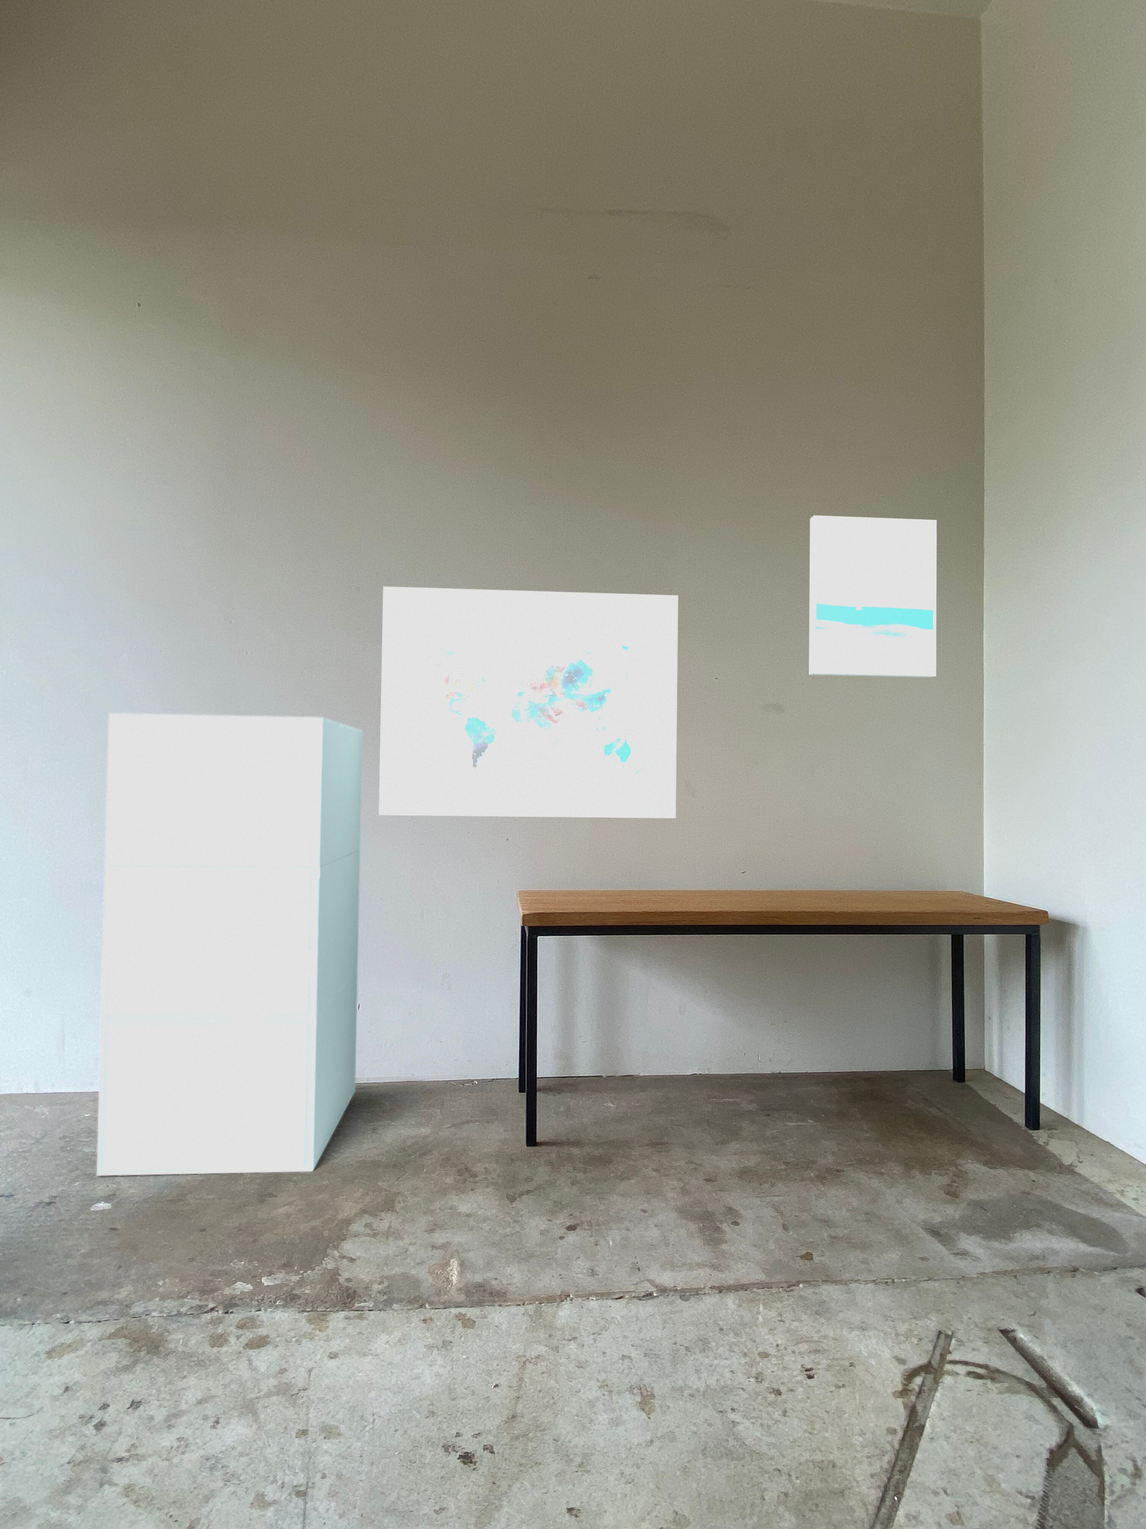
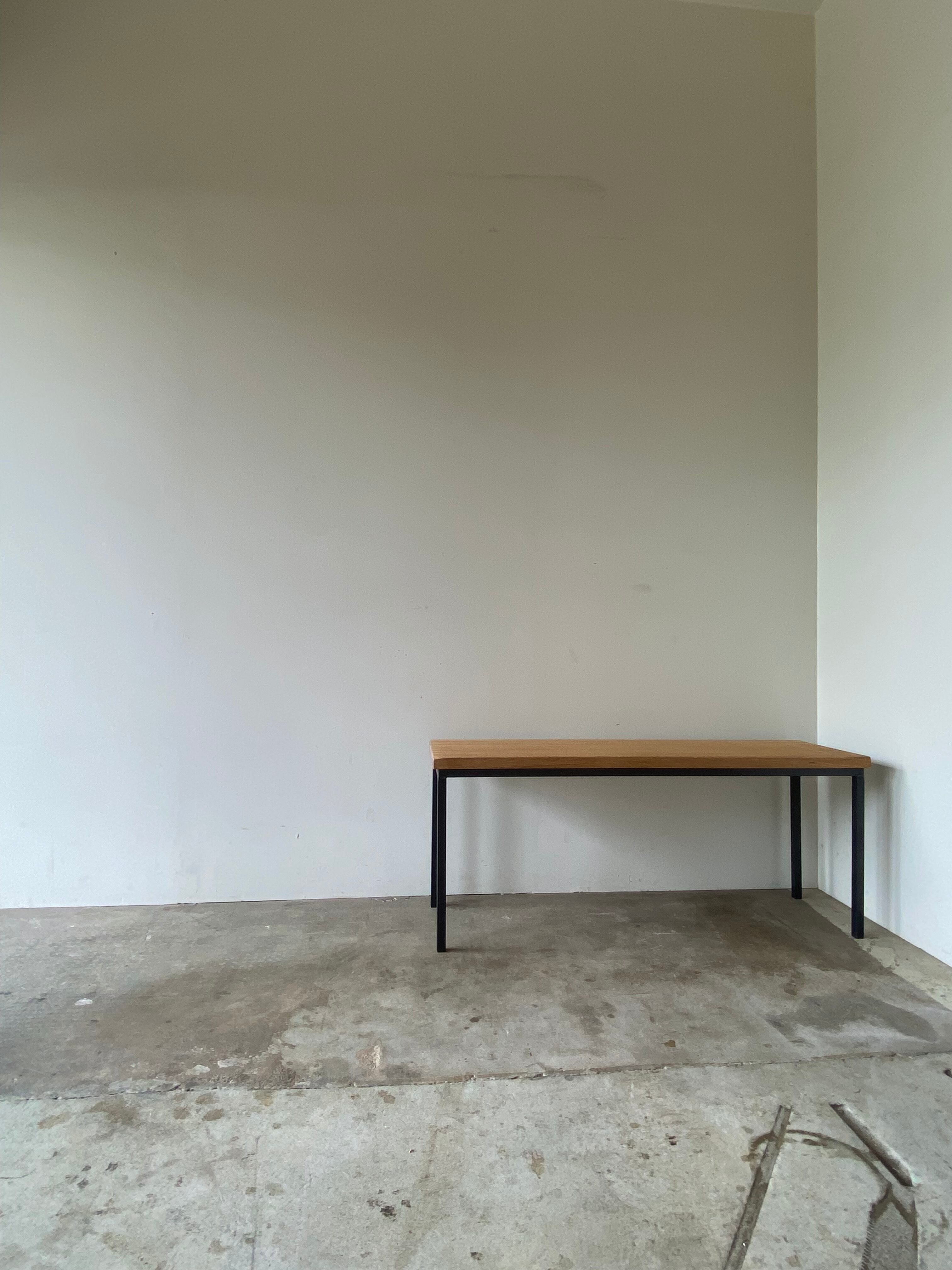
- filing cabinet [96,713,362,1176]
- wall art [809,515,938,678]
- wall art [378,586,679,819]
